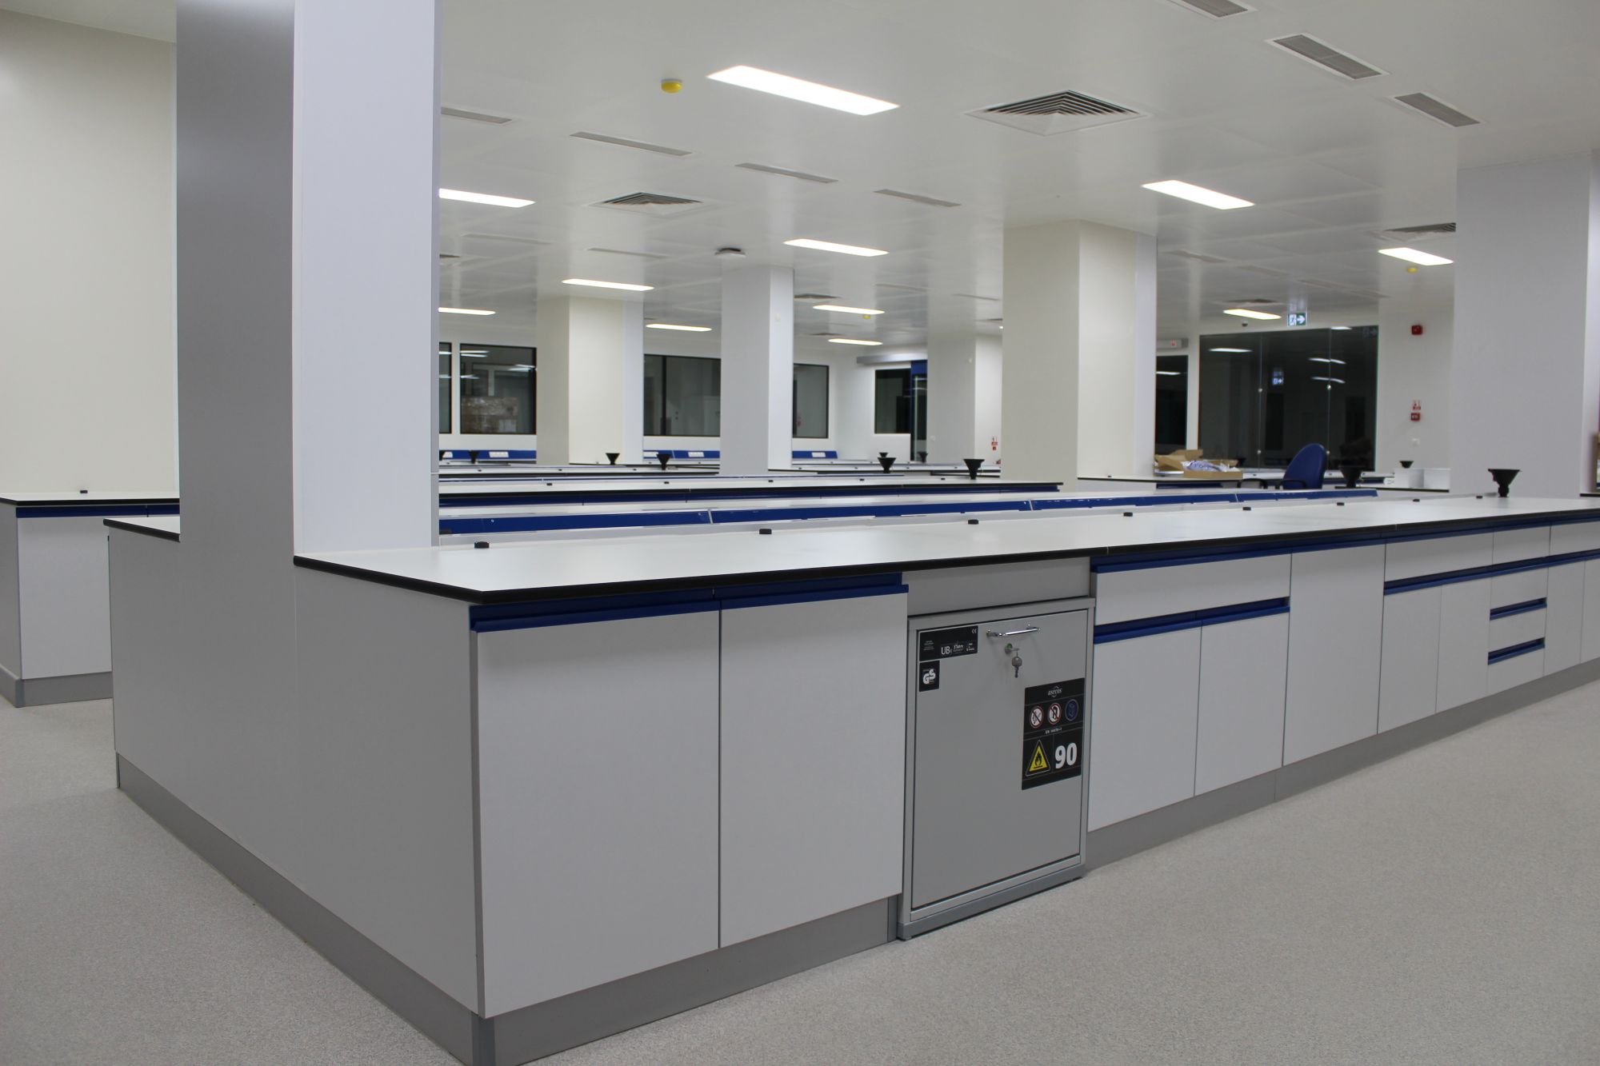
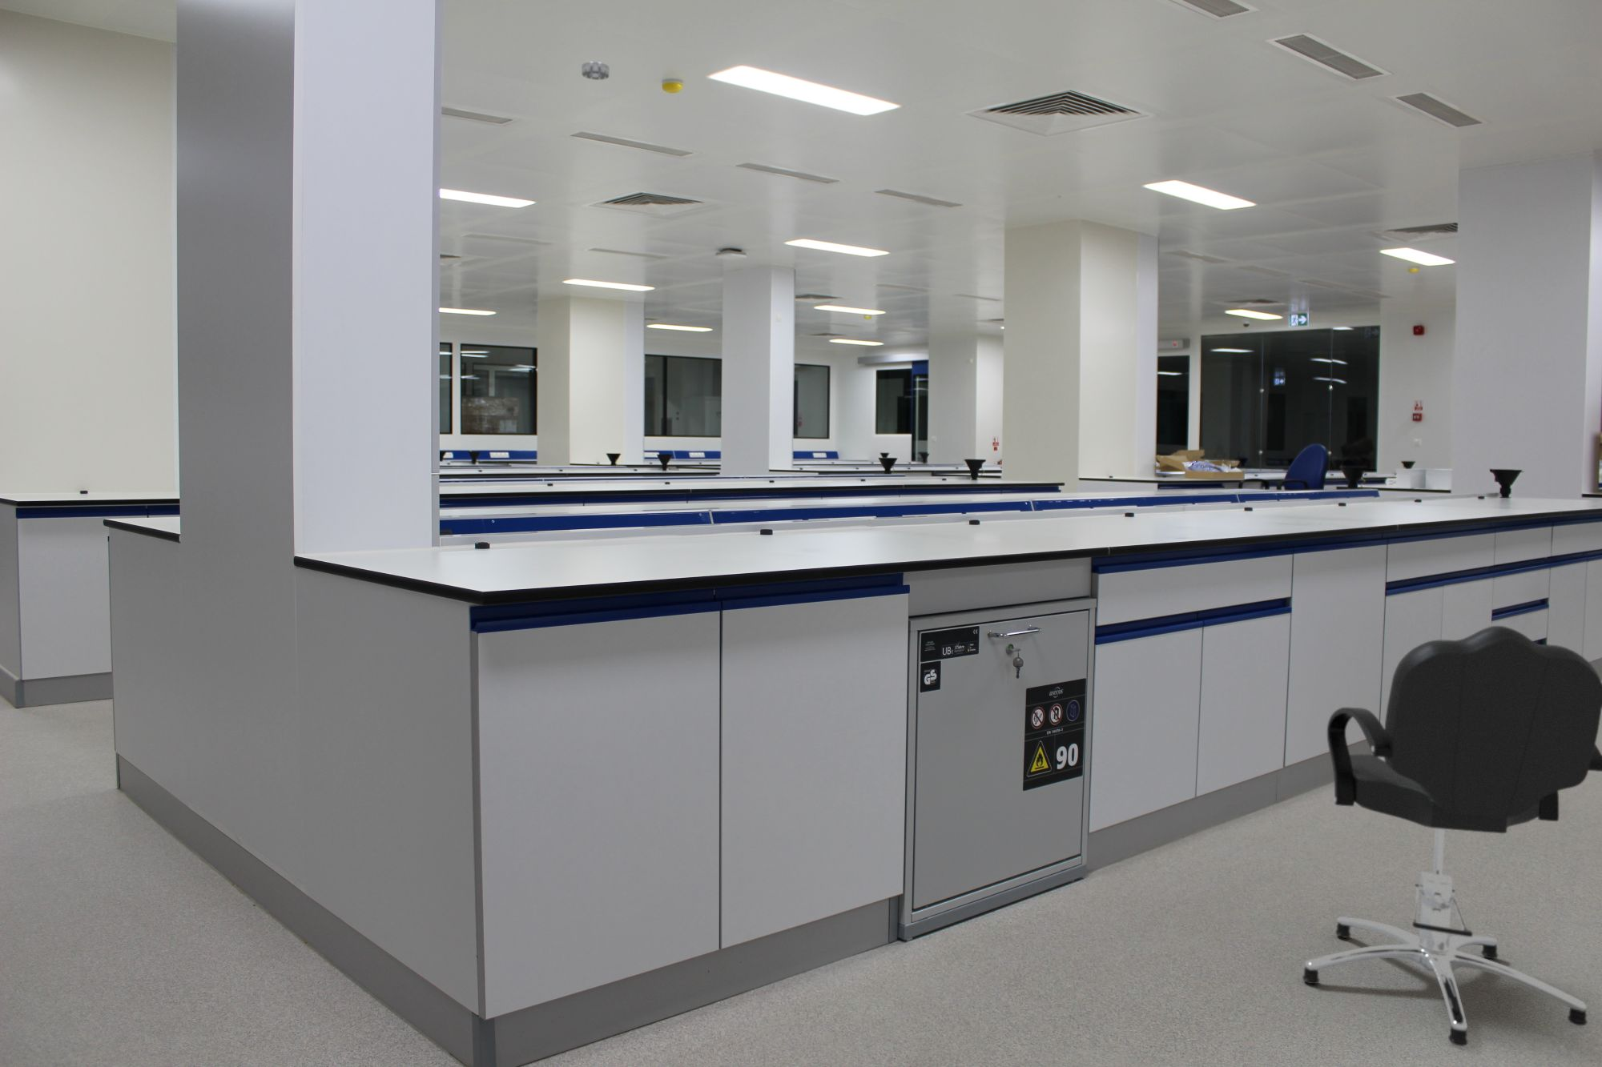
+ smoke detector [581,61,610,81]
+ office chair [1302,625,1602,1047]
